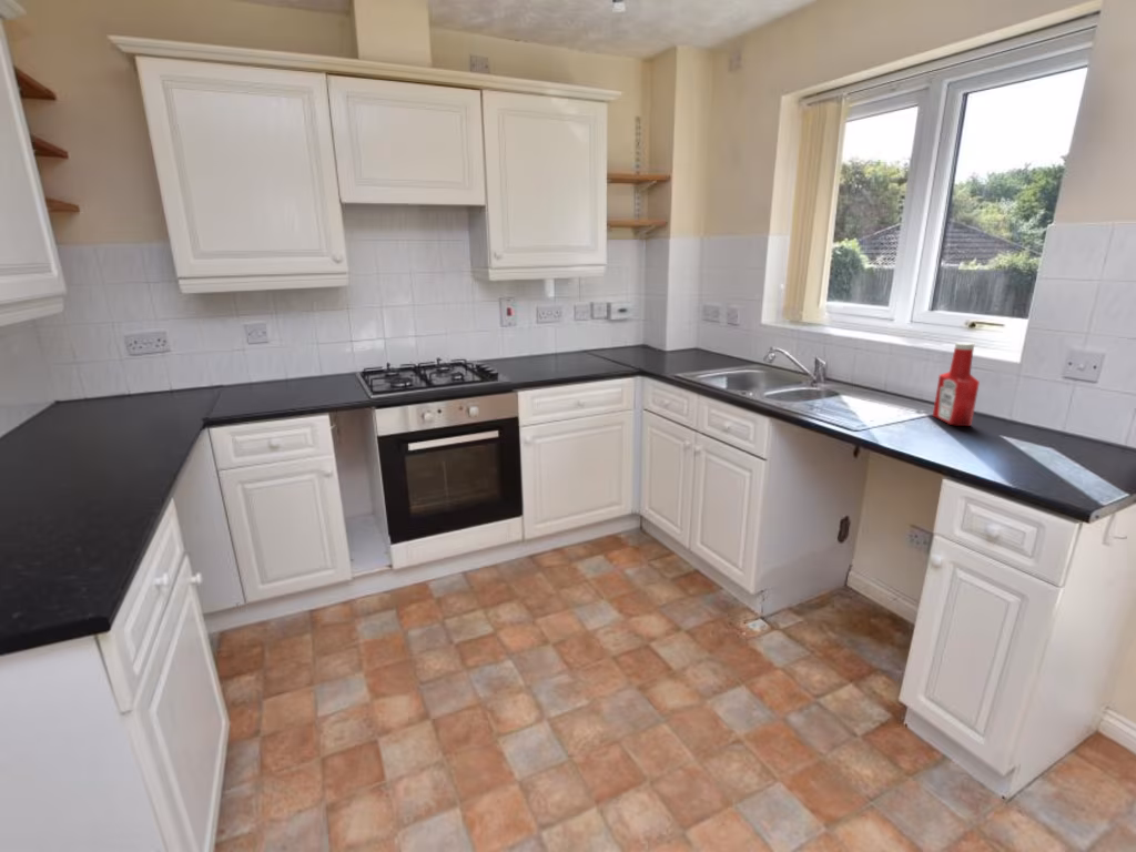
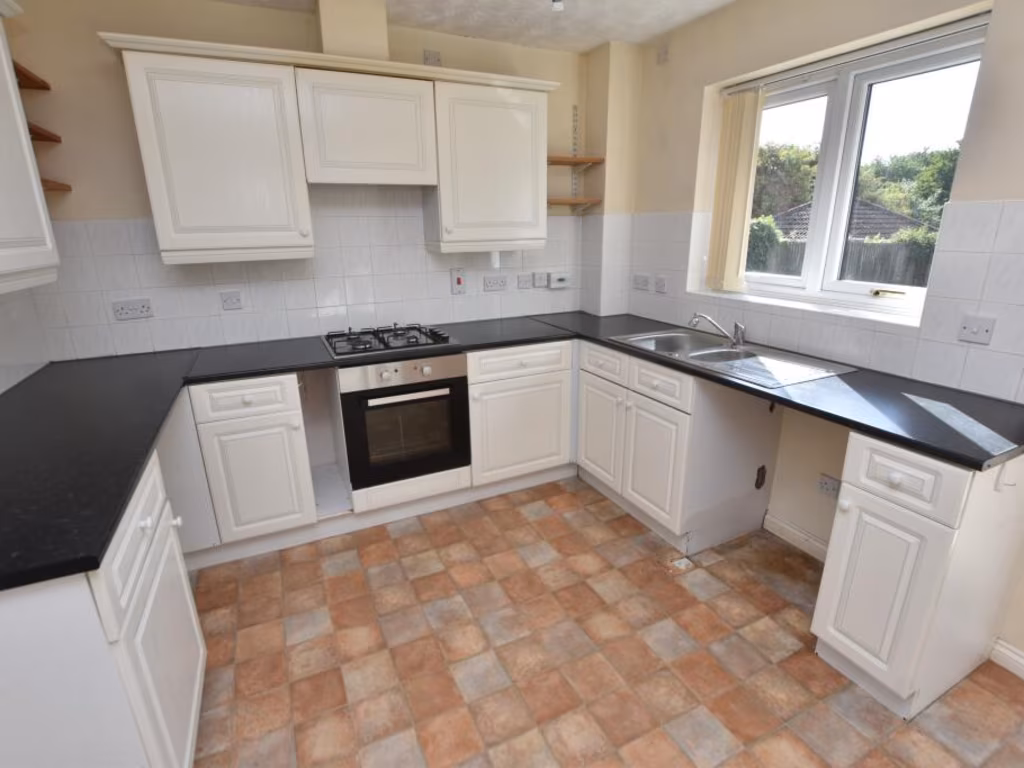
- soap bottle [932,342,981,427]
